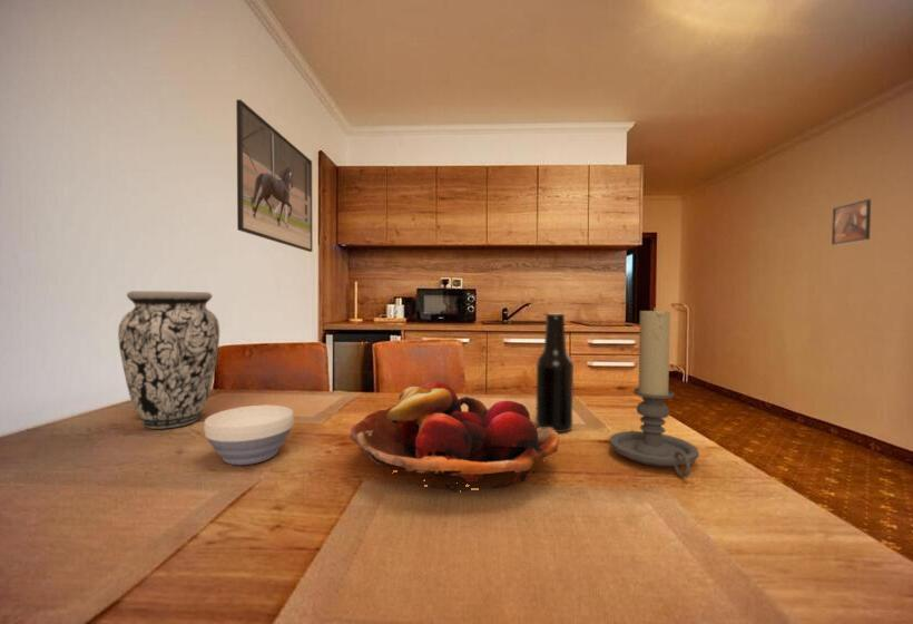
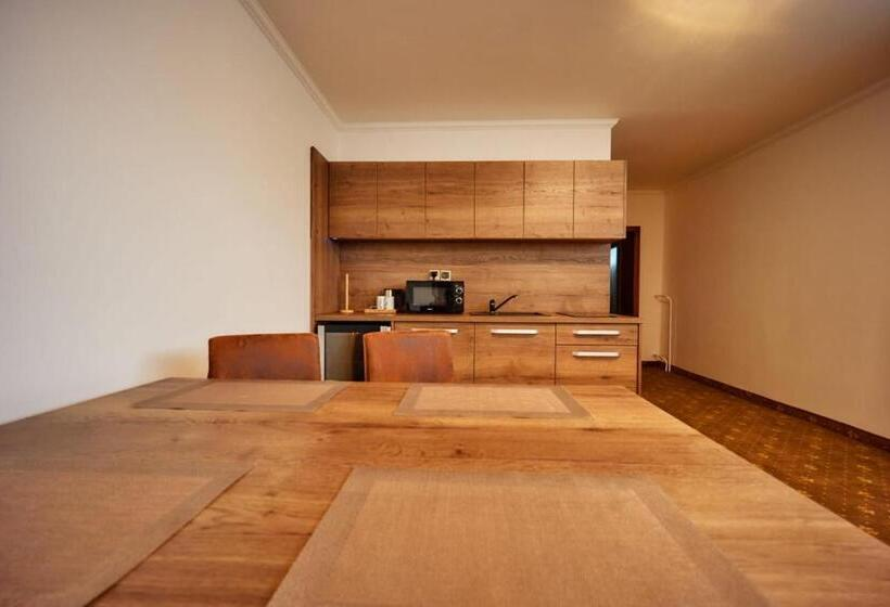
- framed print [831,198,872,246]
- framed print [235,98,313,253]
- candle holder [608,306,700,478]
- bowl [203,404,295,466]
- beer bottle [534,313,575,433]
- vase [117,290,220,430]
- fruit basket [350,381,560,494]
